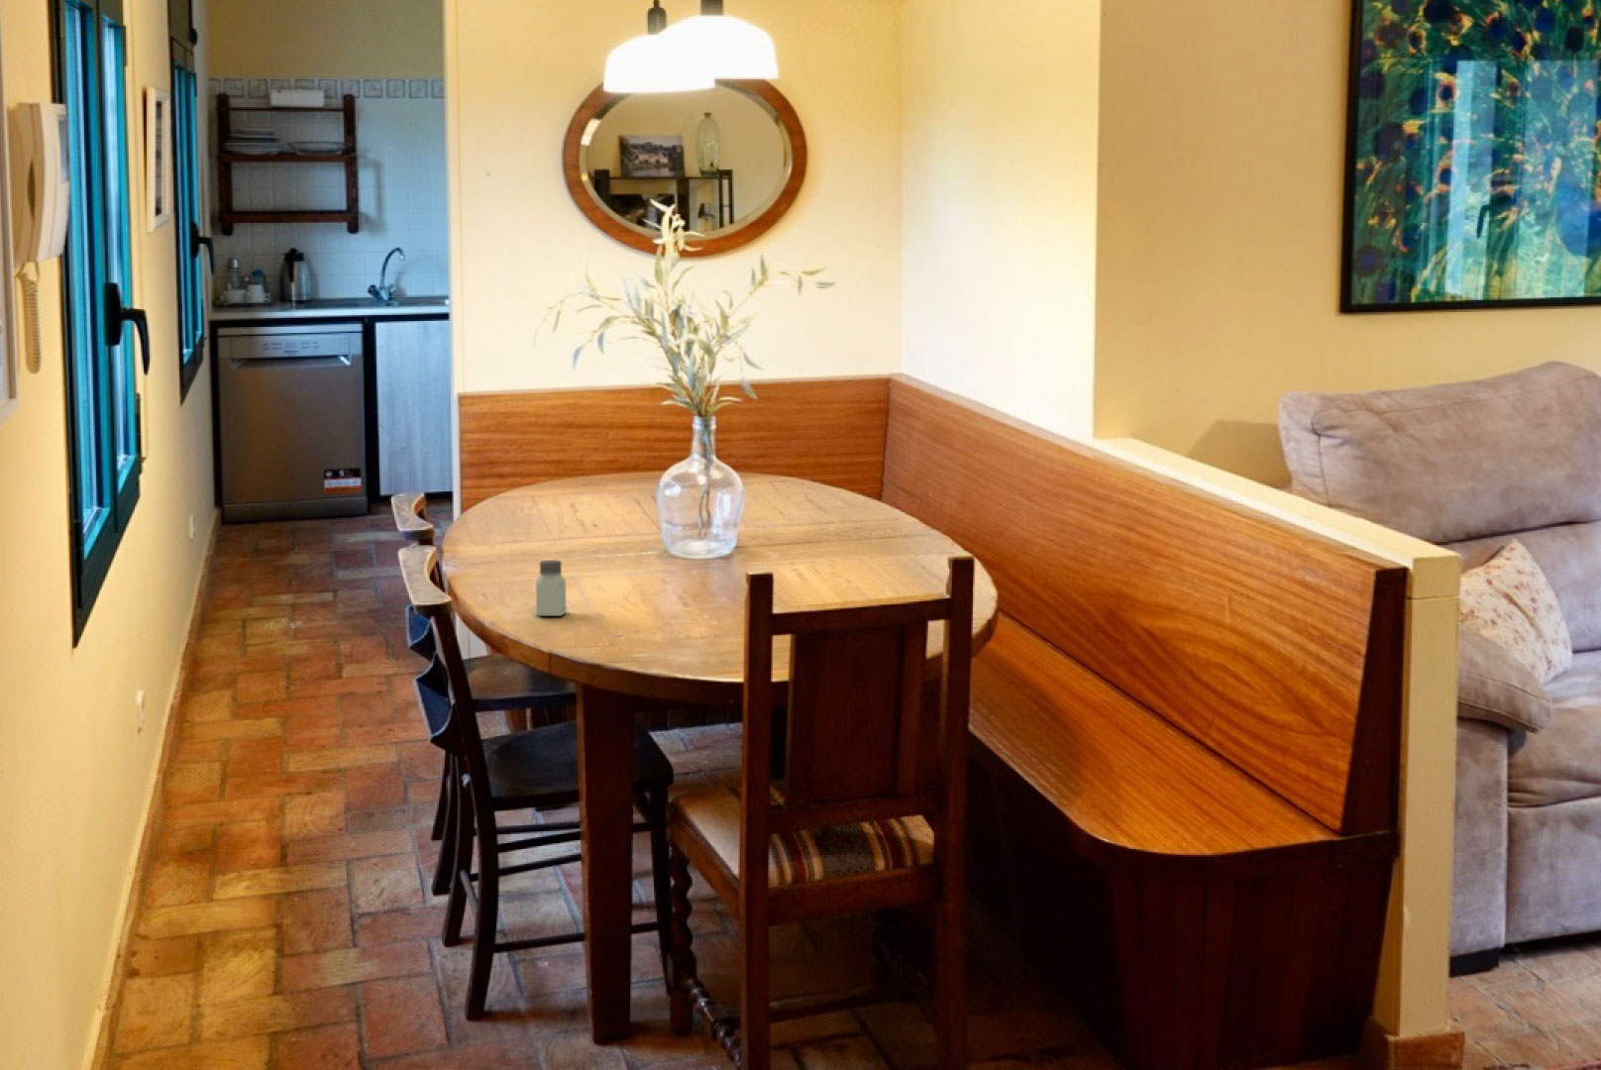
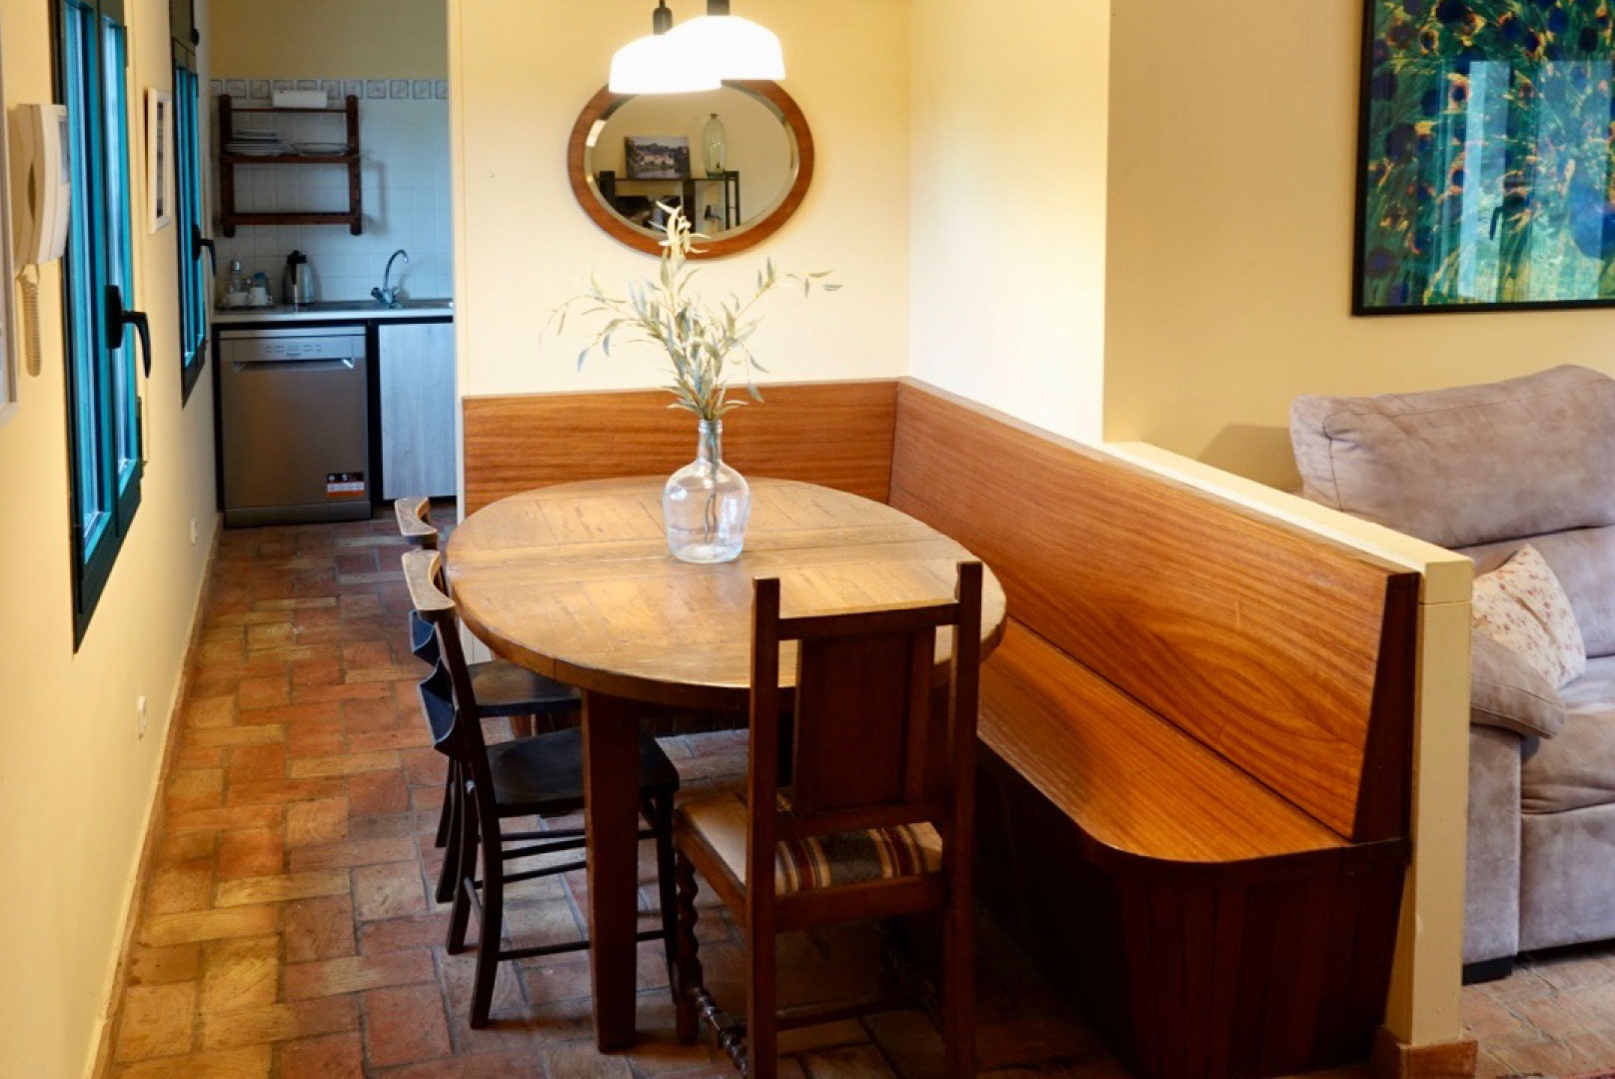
- saltshaker [535,559,567,617]
